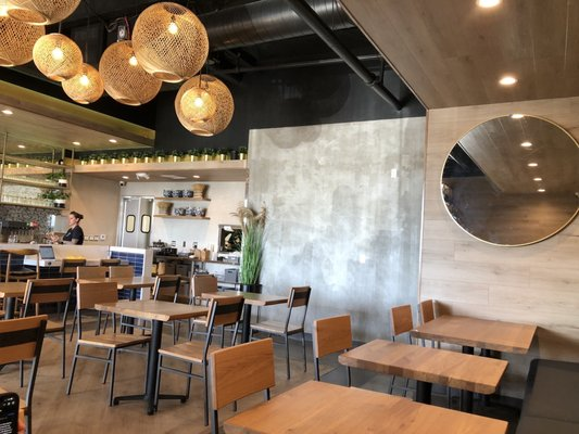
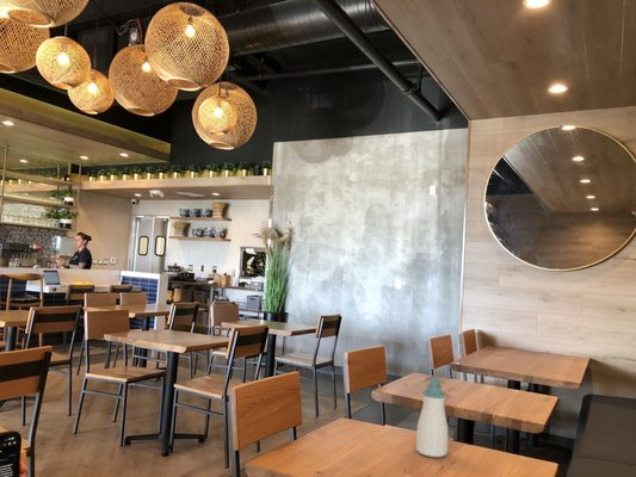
+ soap bottle [415,377,449,458]
